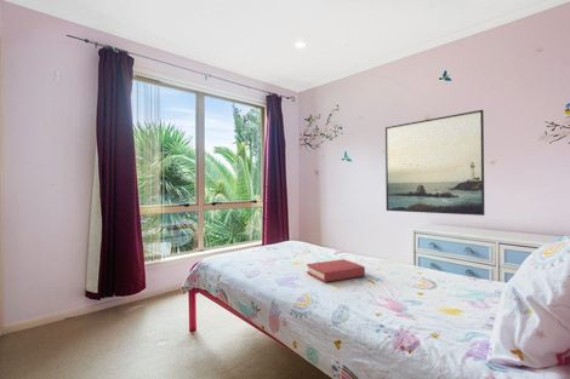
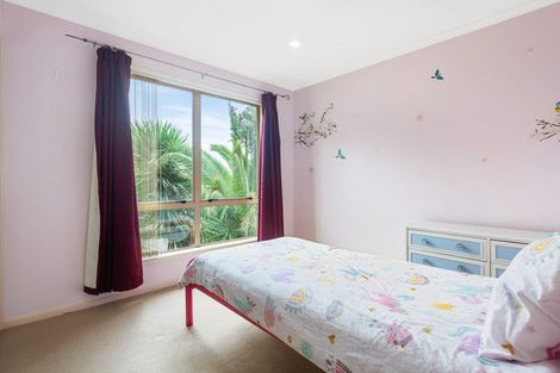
- hardback book [306,258,366,283]
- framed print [384,109,486,217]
